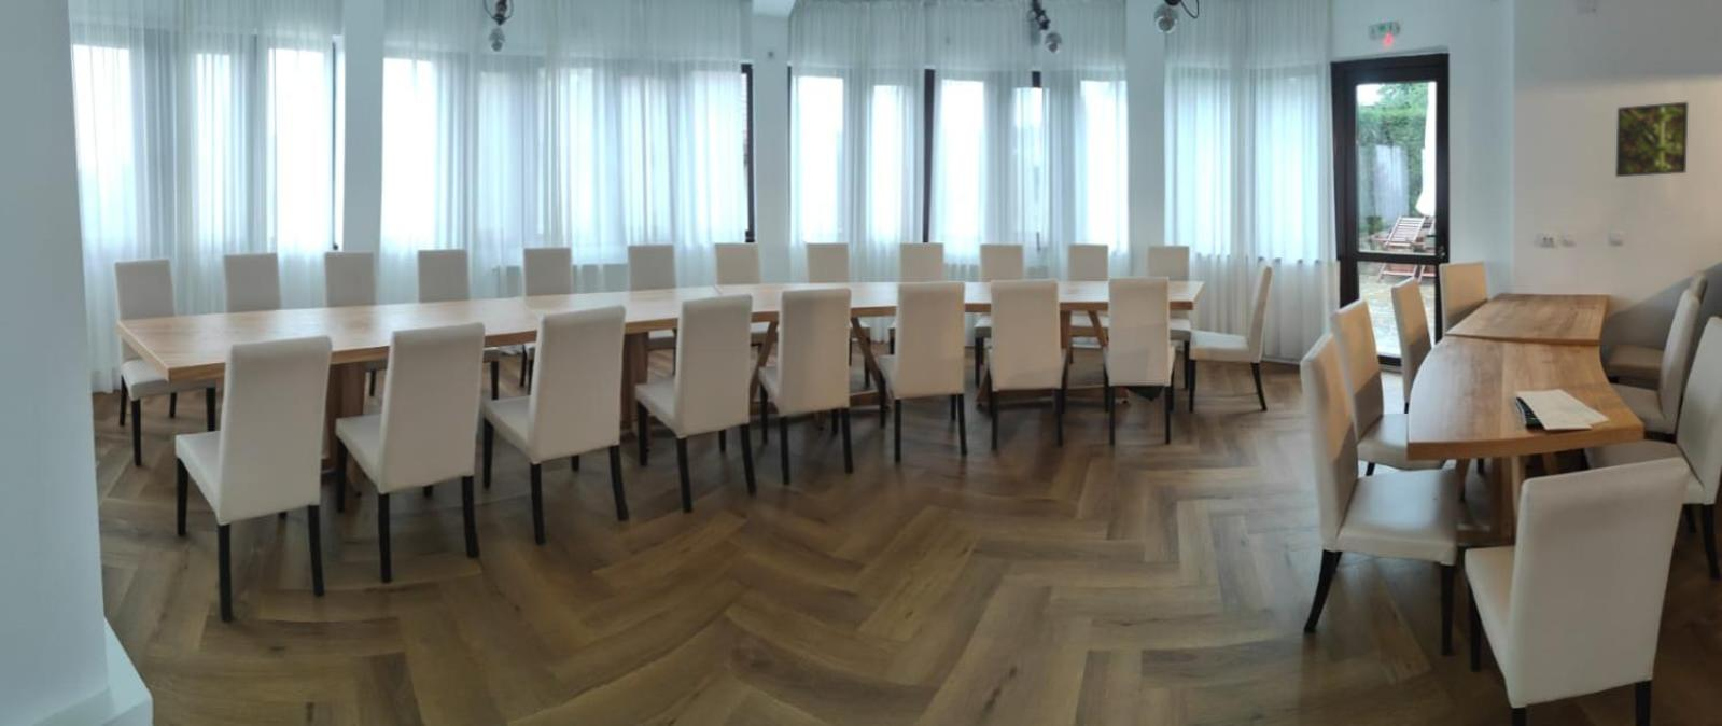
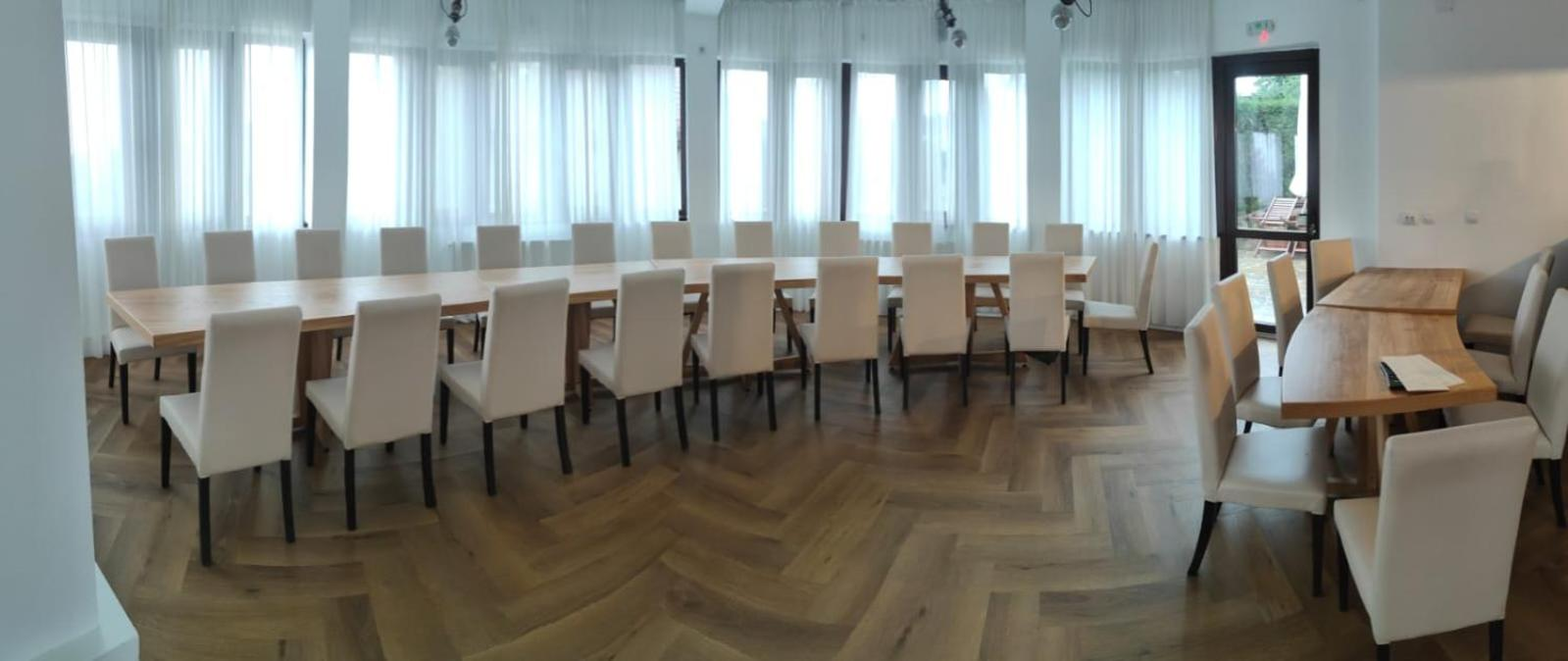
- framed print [1614,101,1690,178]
